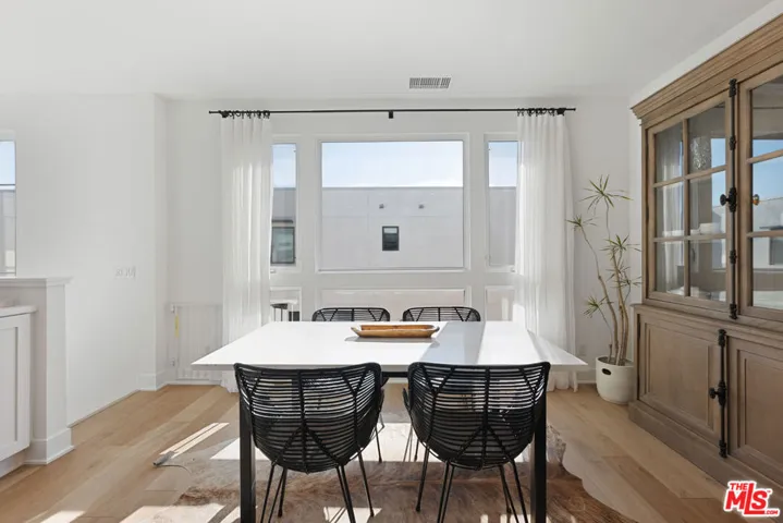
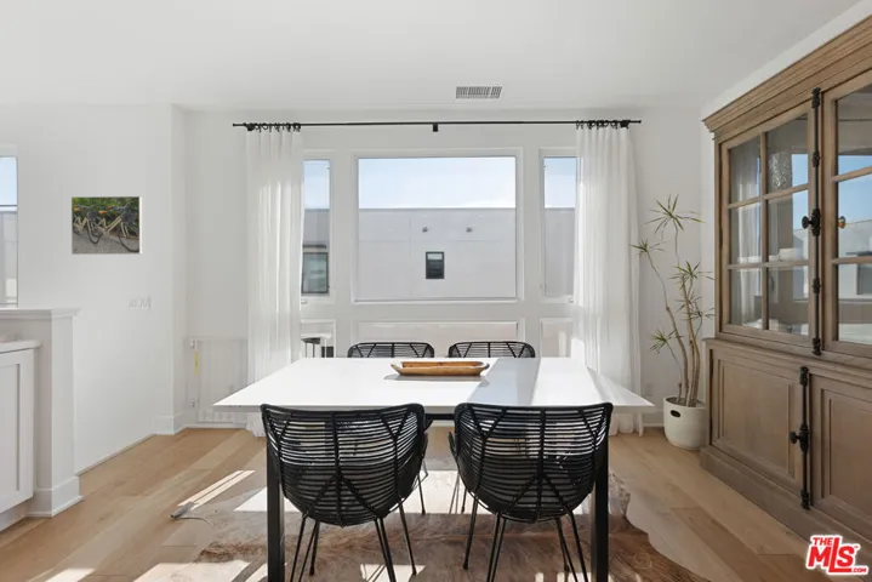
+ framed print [70,195,143,256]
